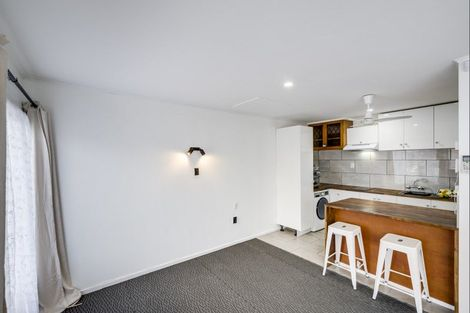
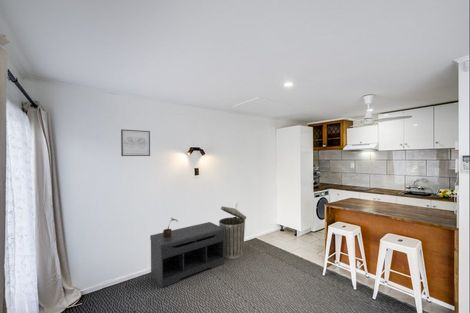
+ wall art [120,128,151,157]
+ potted plant [162,217,179,239]
+ trash can [218,205,247,260]
+ bench [149,221,225,289]
